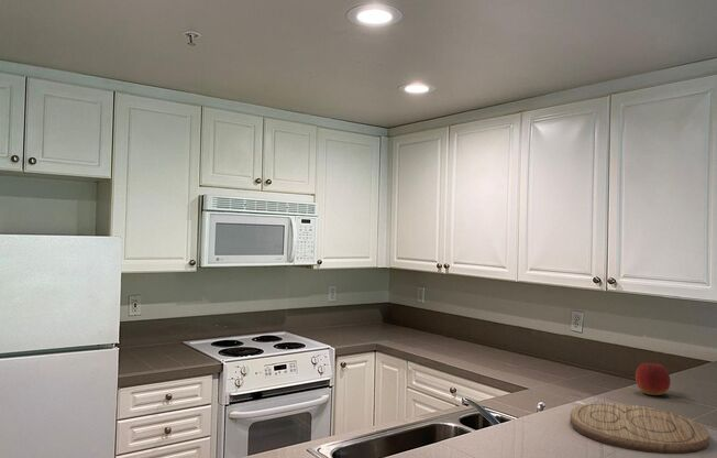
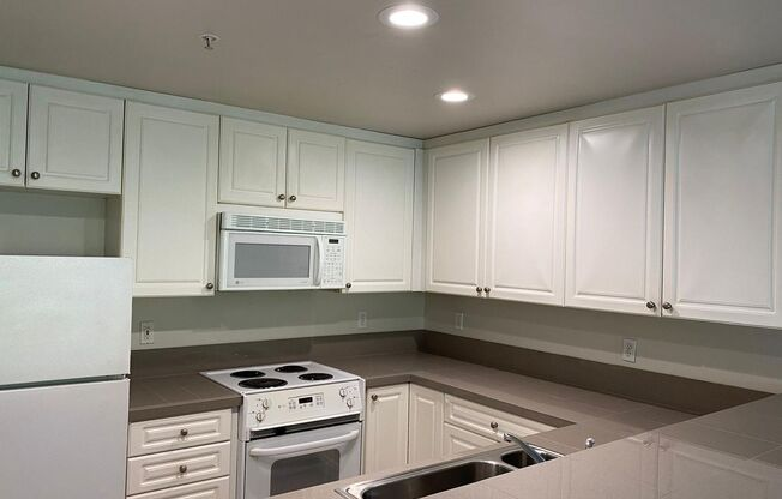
- cutting board [569,402,710,455]
- apple [635,362,672,396]
